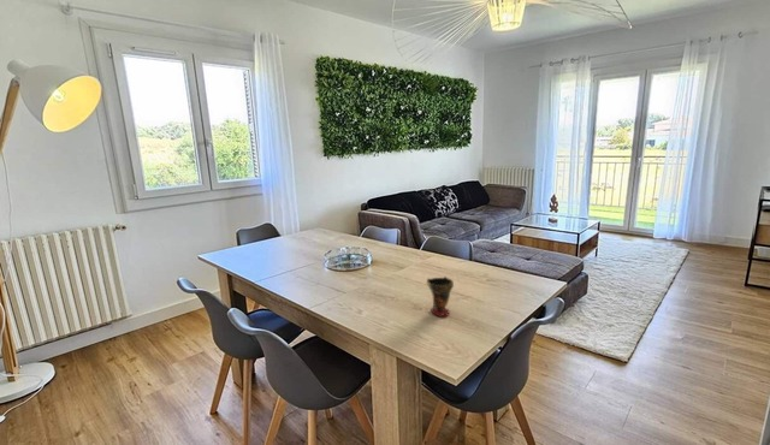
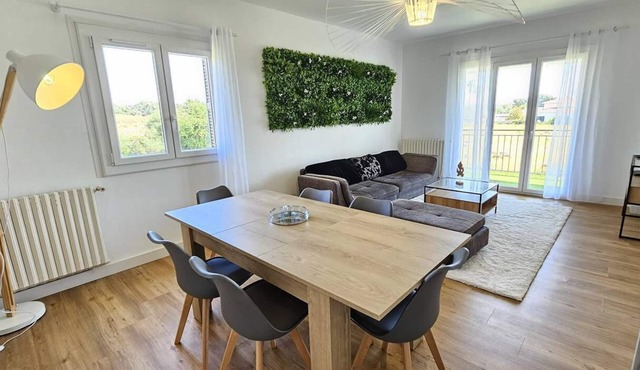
- cup [425,275,455,318]
